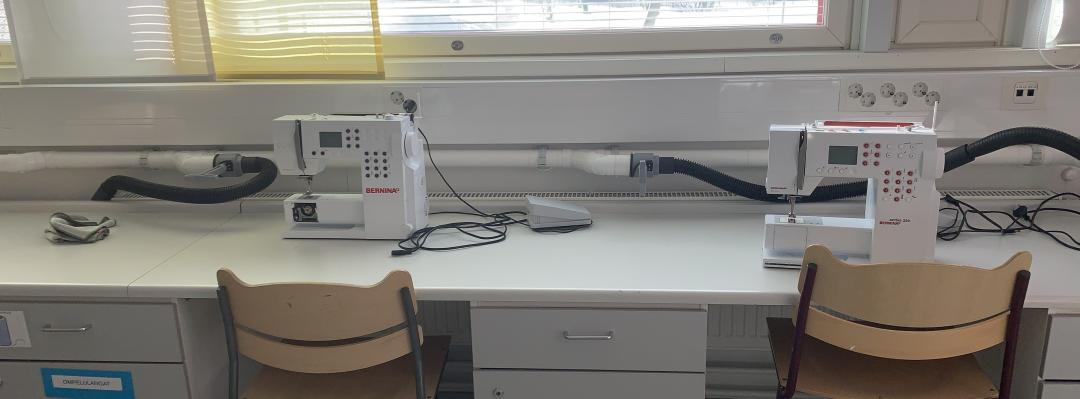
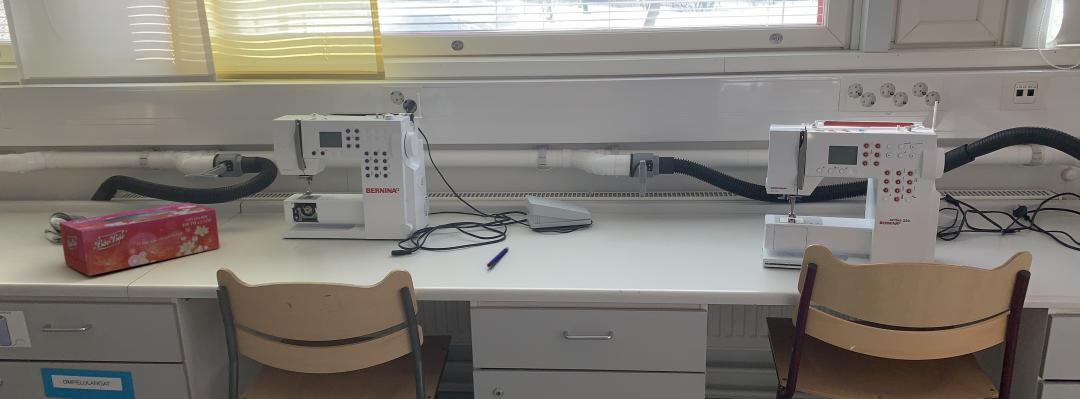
+ pen [486,246,510,268]
+ tissue box [58,201,221,277]
